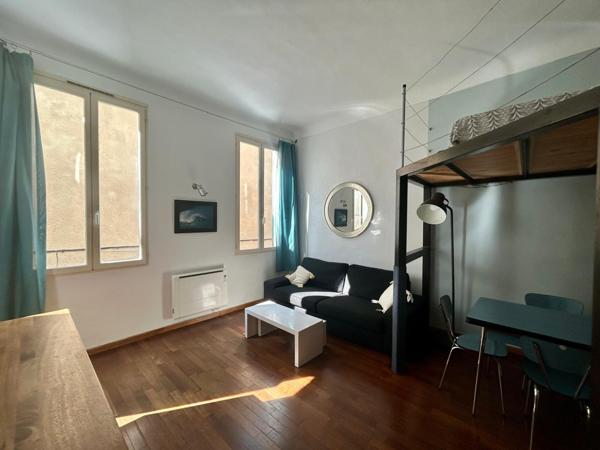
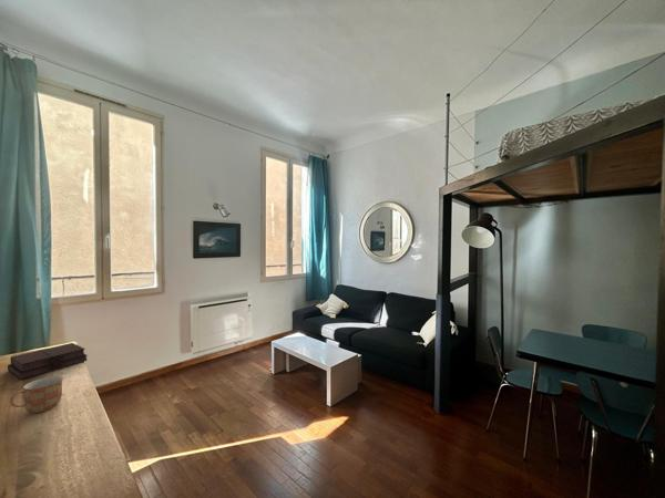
+ mug [9,375,64,414]
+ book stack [7,342,89,381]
